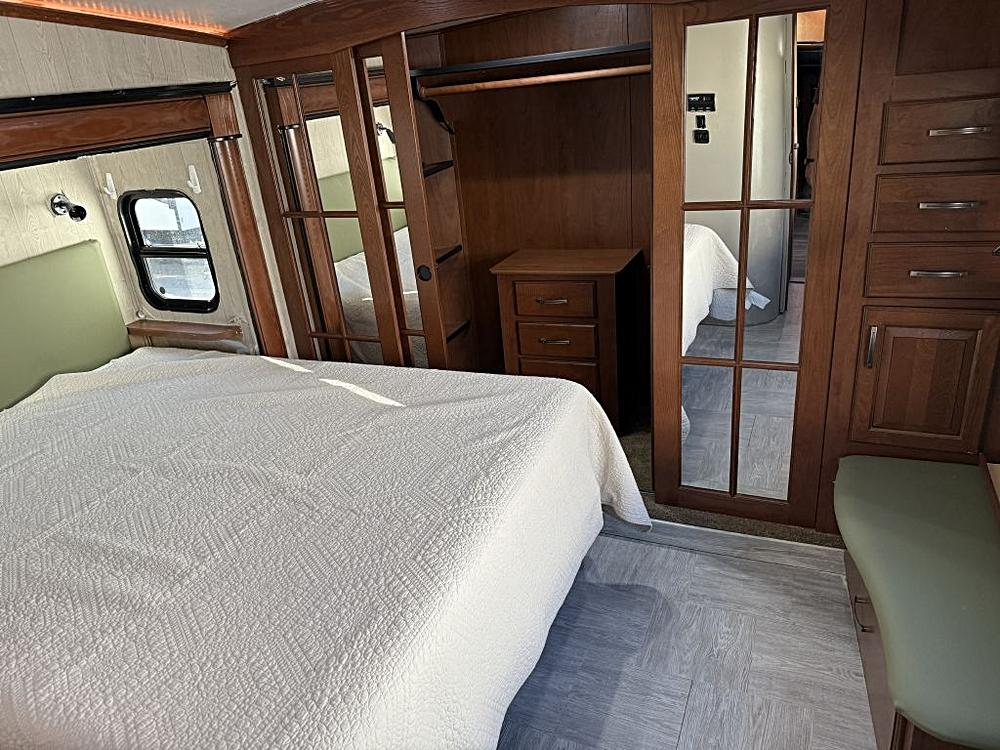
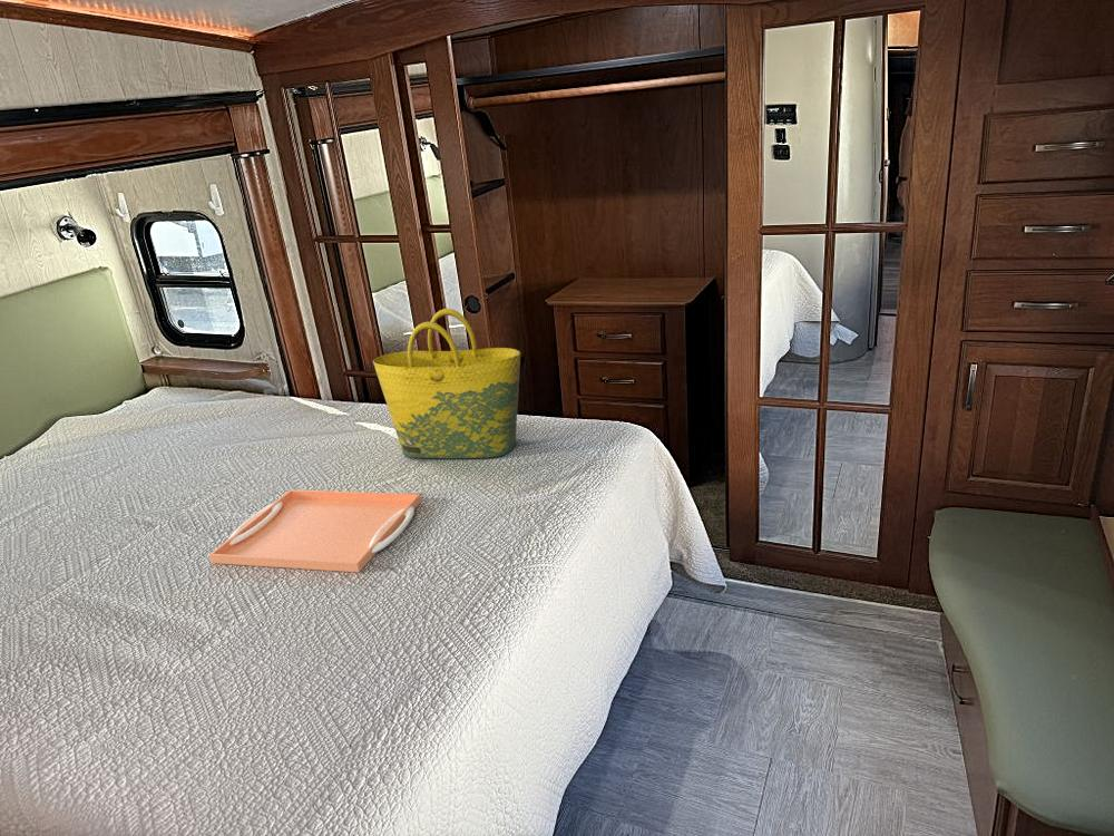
+ tote bag [372,308,521,459]
+ serving tray [208,489,422,573]
